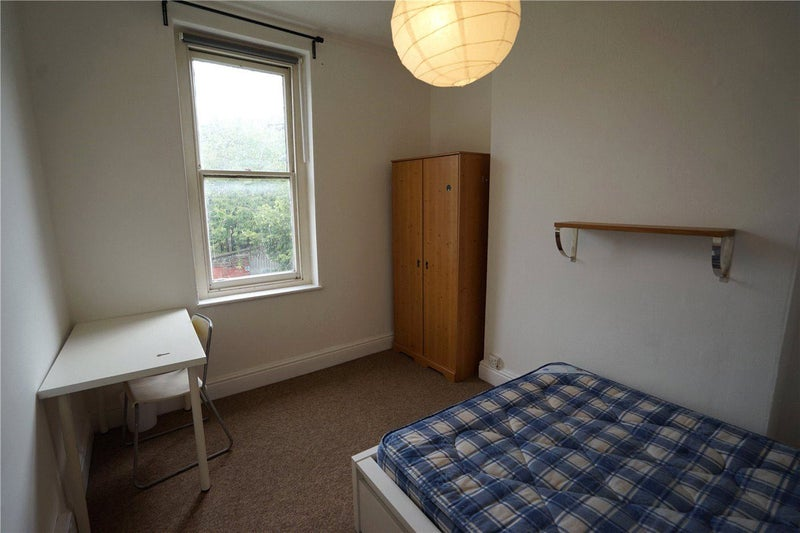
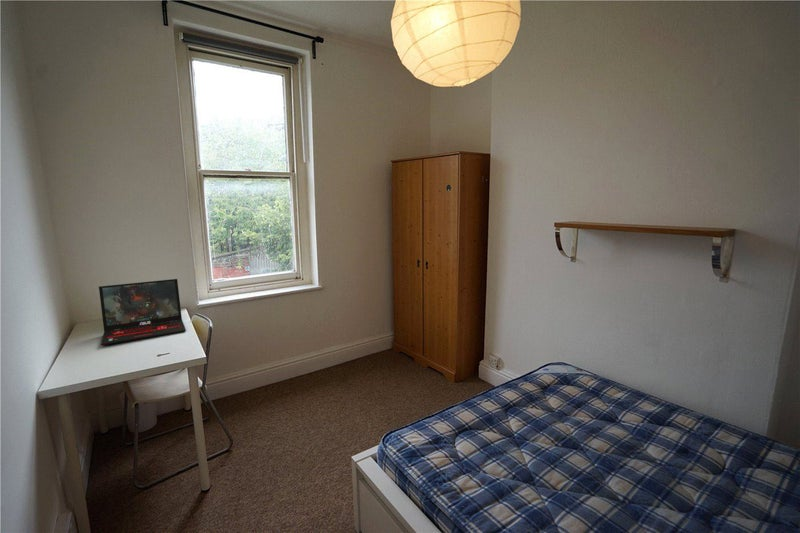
+ laptop [98,278,187,346]
